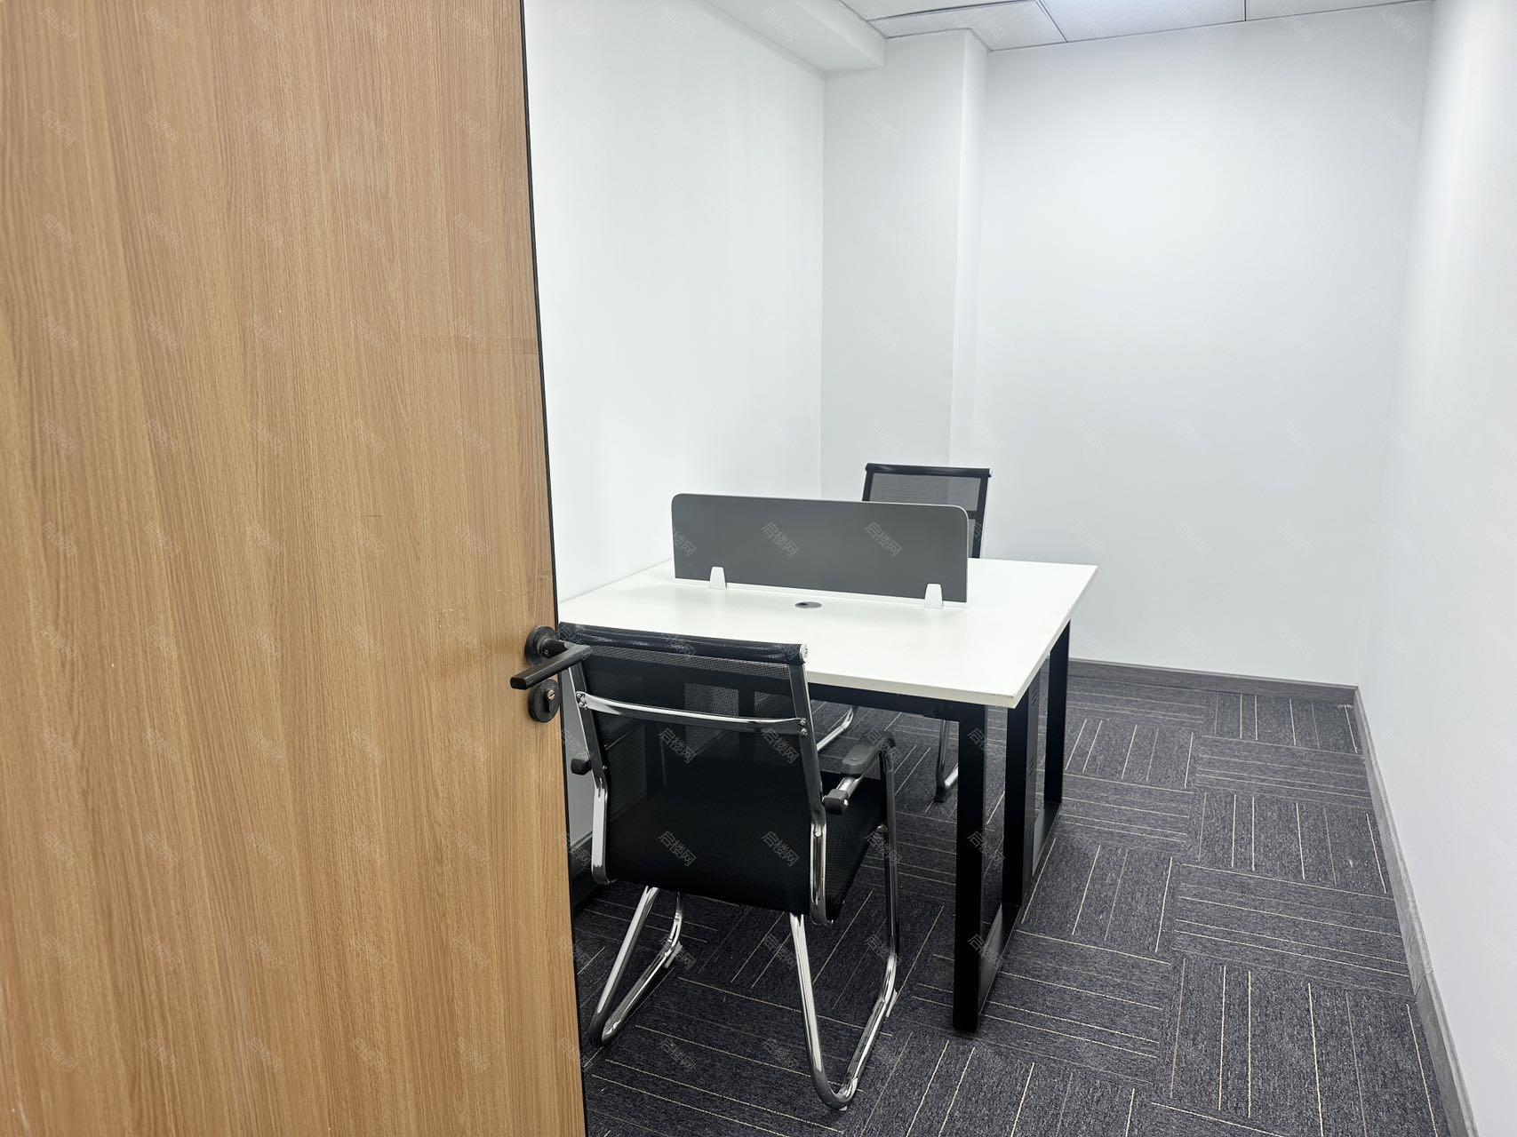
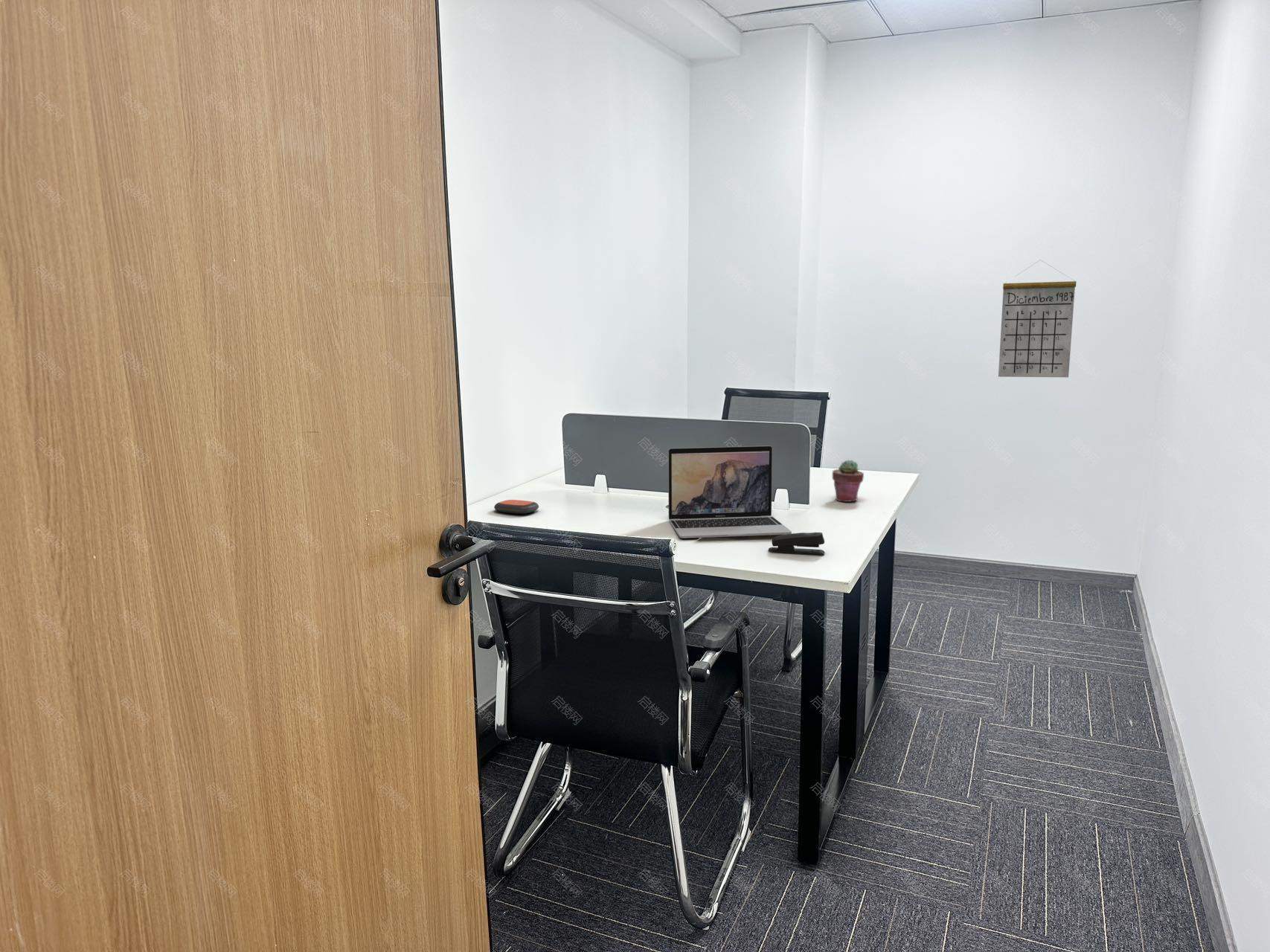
+ potted succulent [832,459,865,503]
+ remote control [493,499,539,515]
+ laptop [667,445,792,539]
+ calendar [998,259,1077,378]
+ stapler [768,532,825,554]
